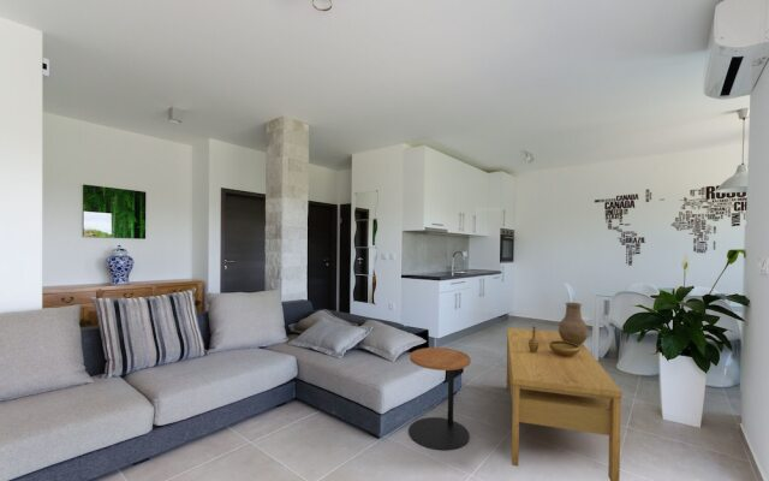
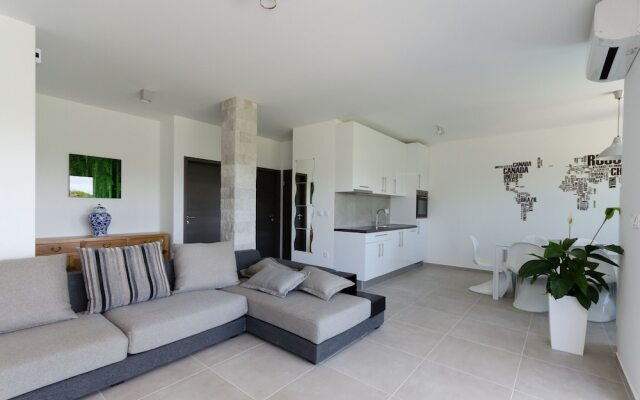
- coffee table [506,326,624,481]
- decorative bowl [529,325,580,357]
- vase [558,302,589,346]
- side table [407,346,471,452]
